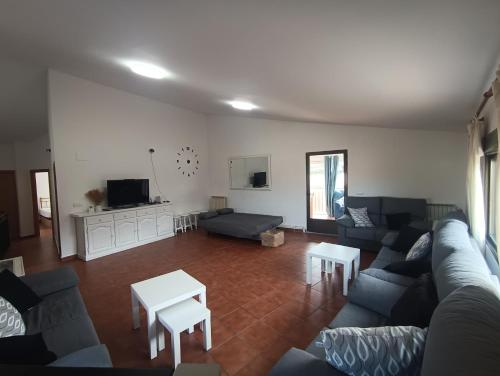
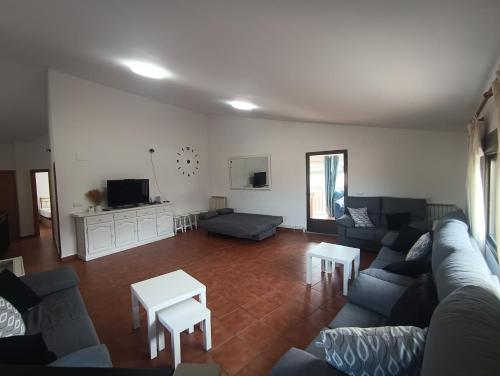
- basket [260,228,285,248]
